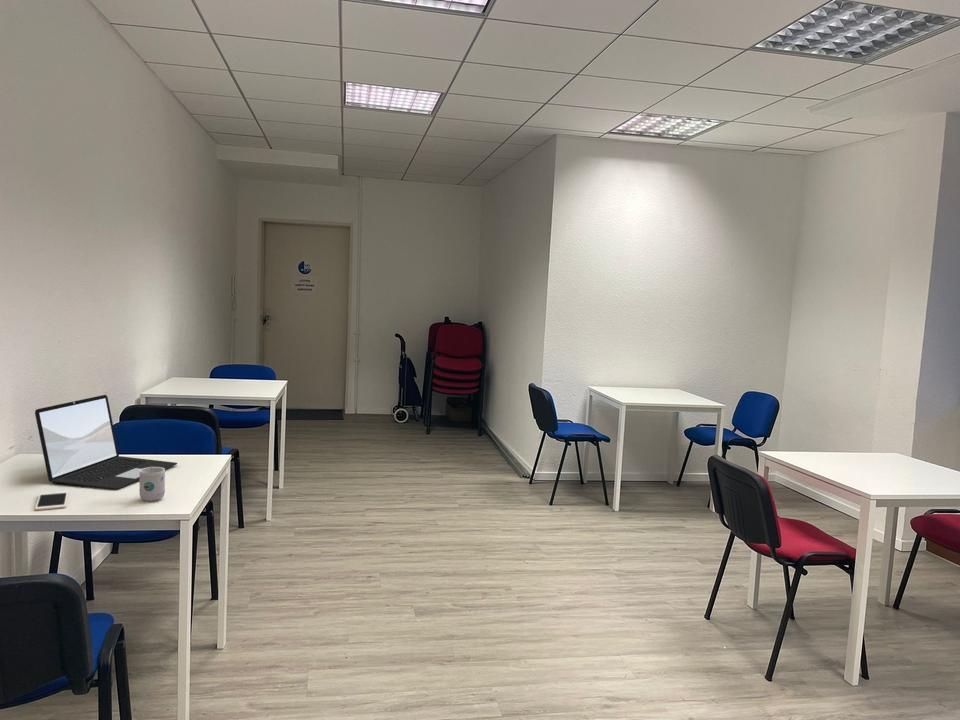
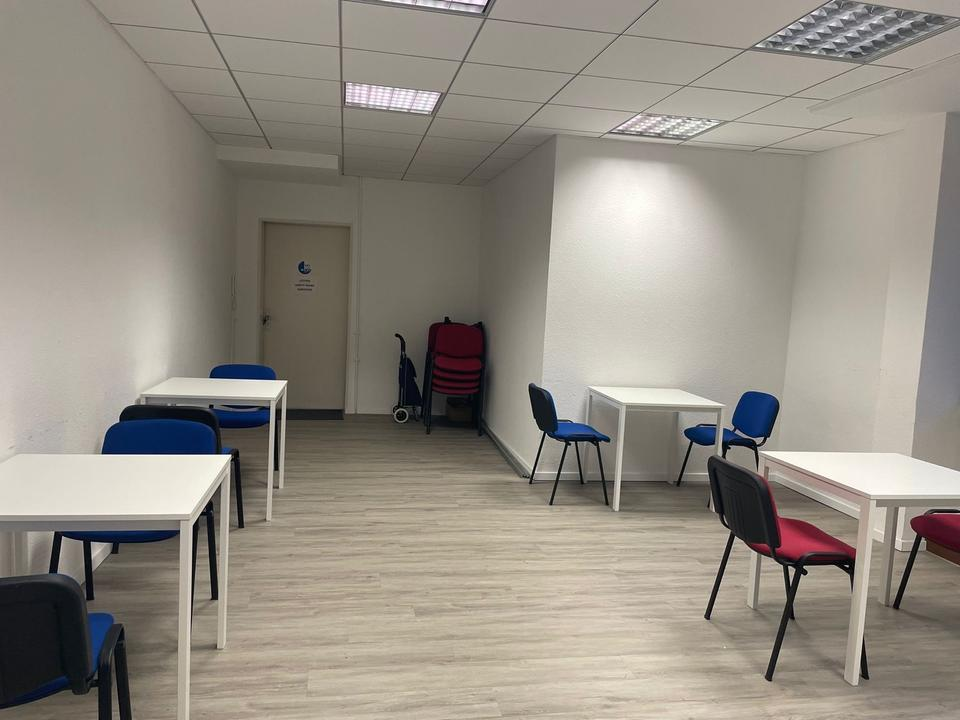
- mug [138,466,166,502]
- laptop [34,394,178,490]
- cell phone [34,490,70,511]
